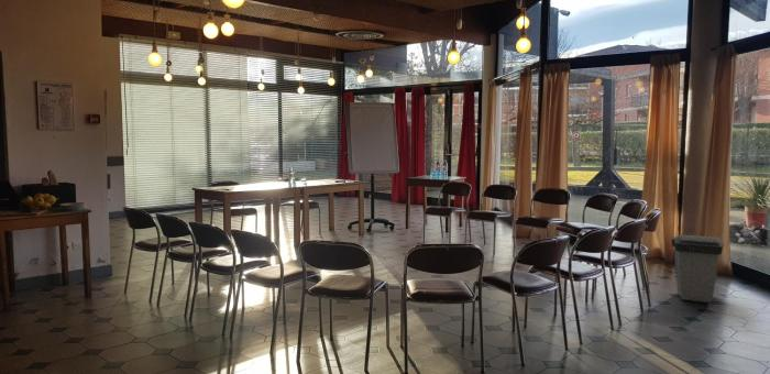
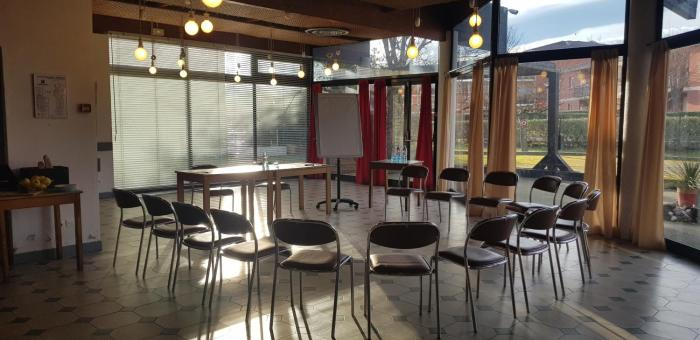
- trash can [670,234,725,304]
